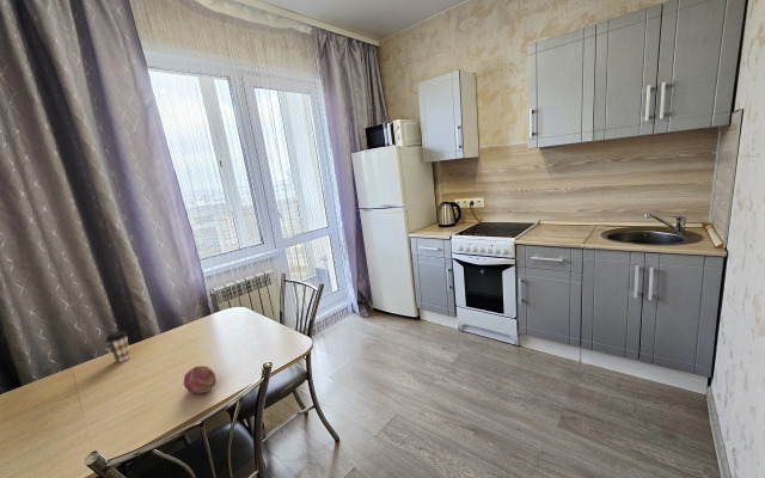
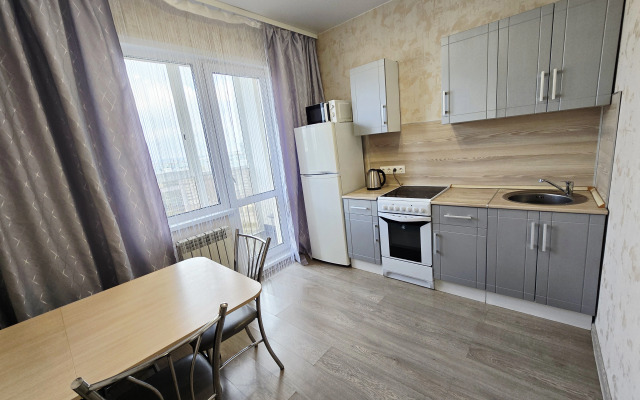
- coffee cup [104,330,131,363]
- fruit [183,364,218,394]
